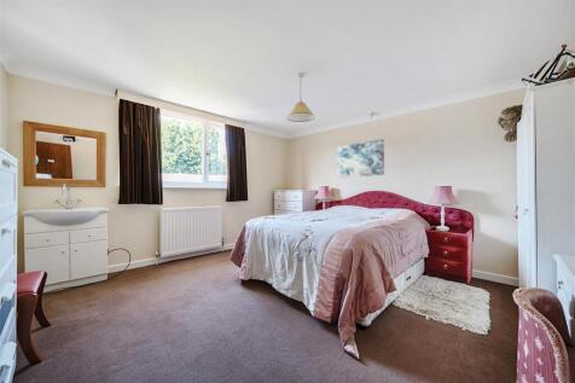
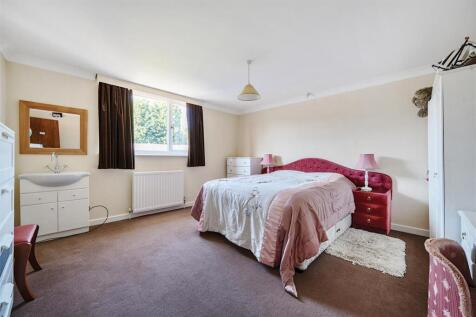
- wall art [336,138,385,179]
